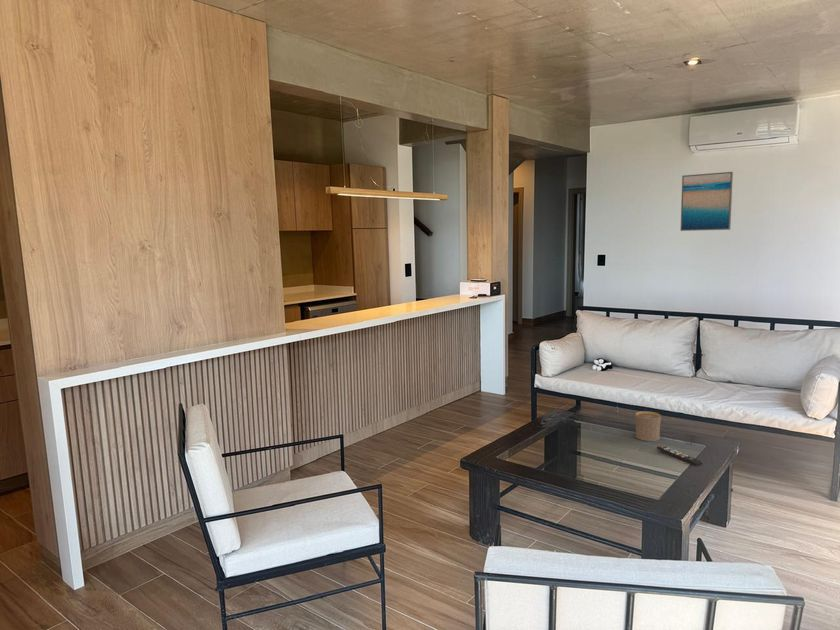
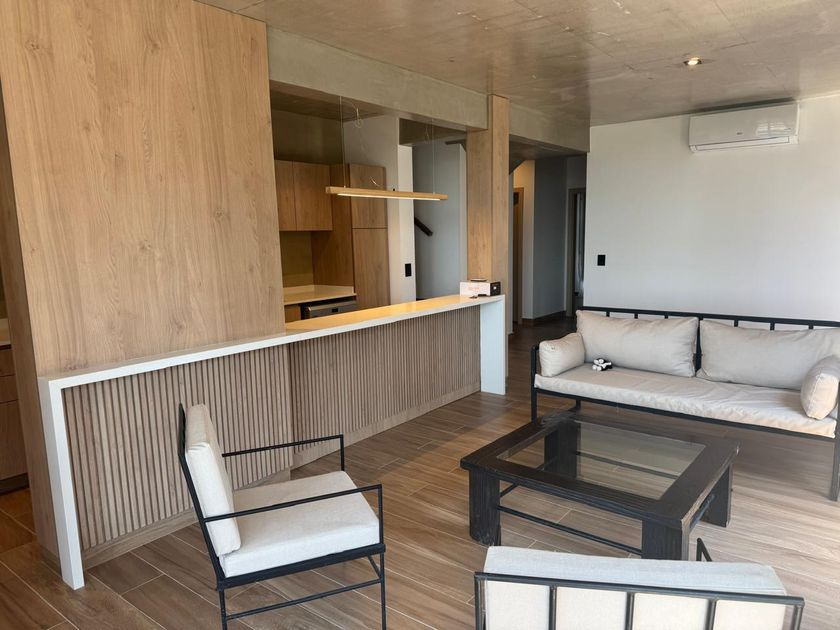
- cup [634,410,662,442]
- wall art [679,171,734,232]
- remote control [656,445,703,467]
